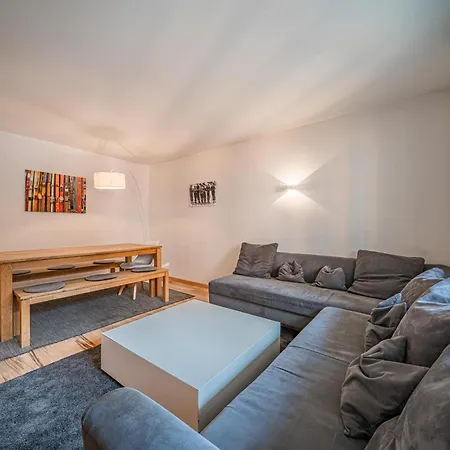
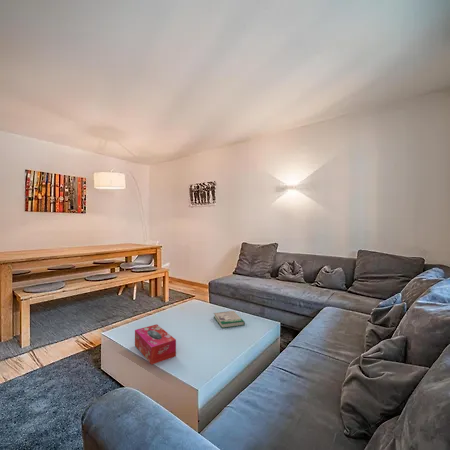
+ book [213,310,246,329]
+ tissue box [134,324,177,366]
